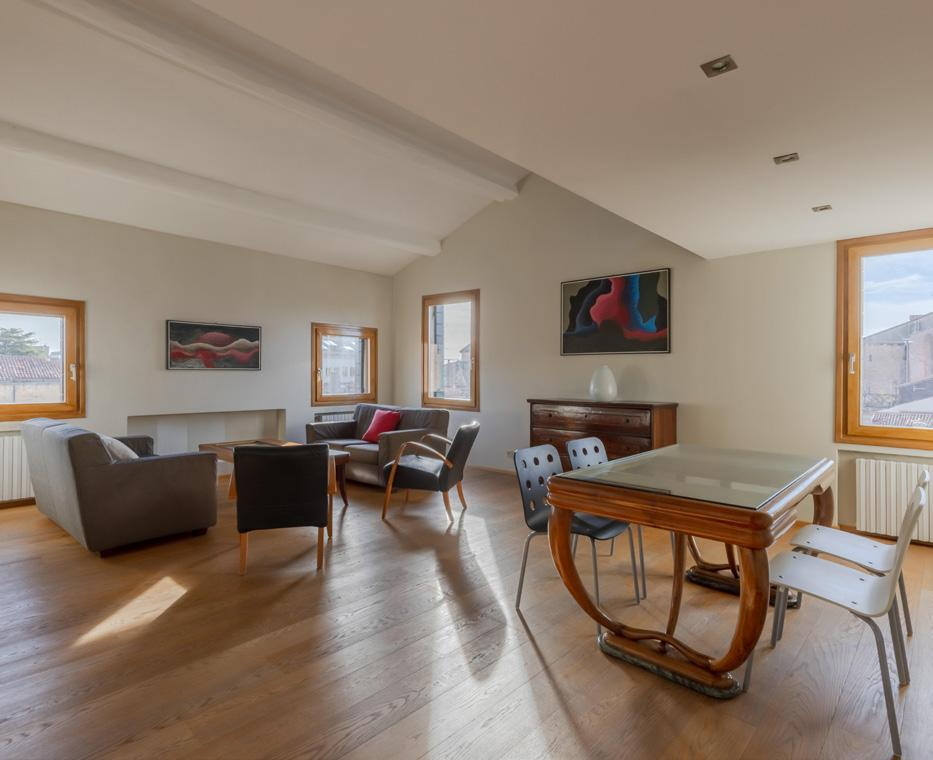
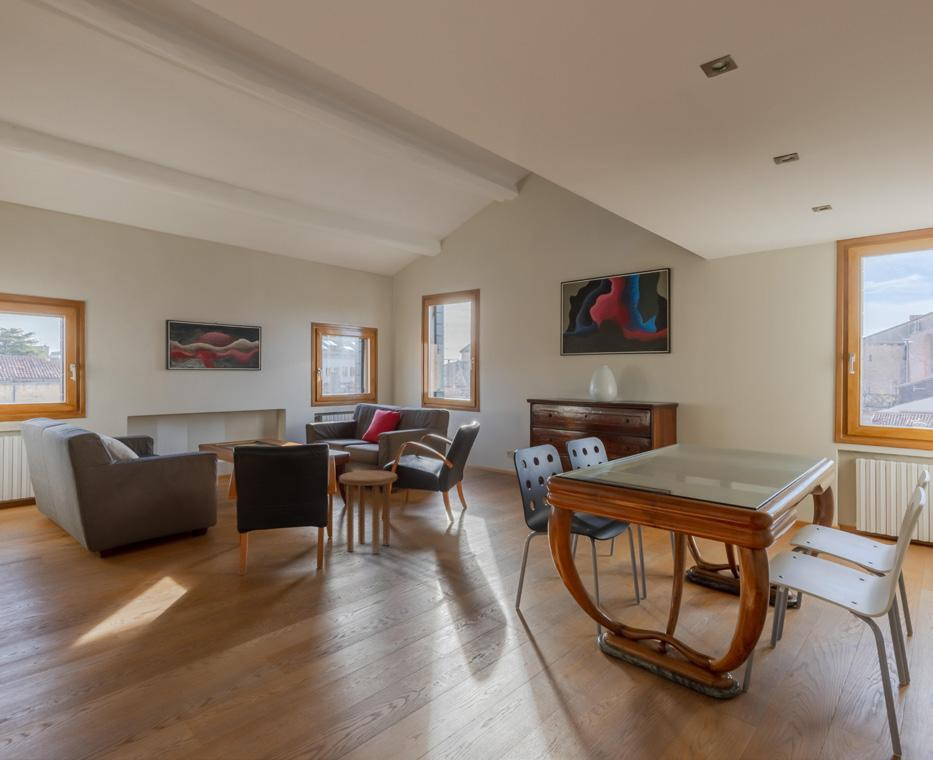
+ side table [338,469,398,555]
